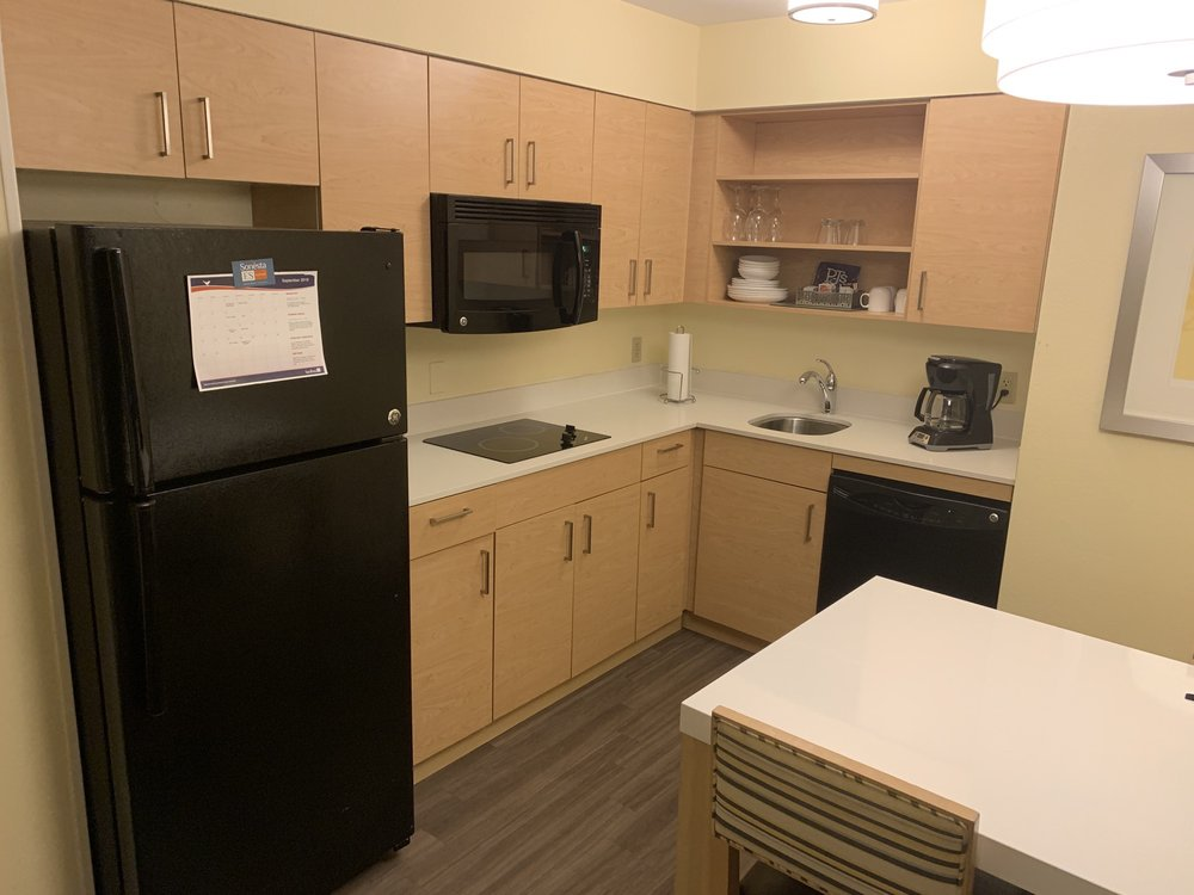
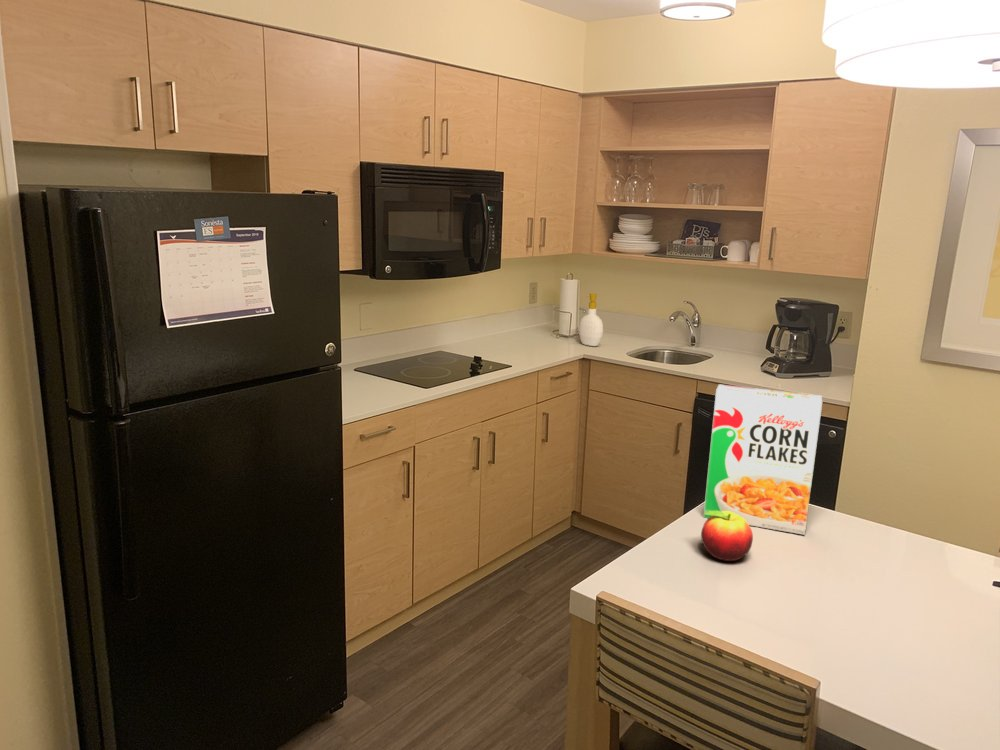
+ cereal box [703,383,823,536]
+ fruit [700,511,754,562]
+ soap bottle [578,293,604,347]
